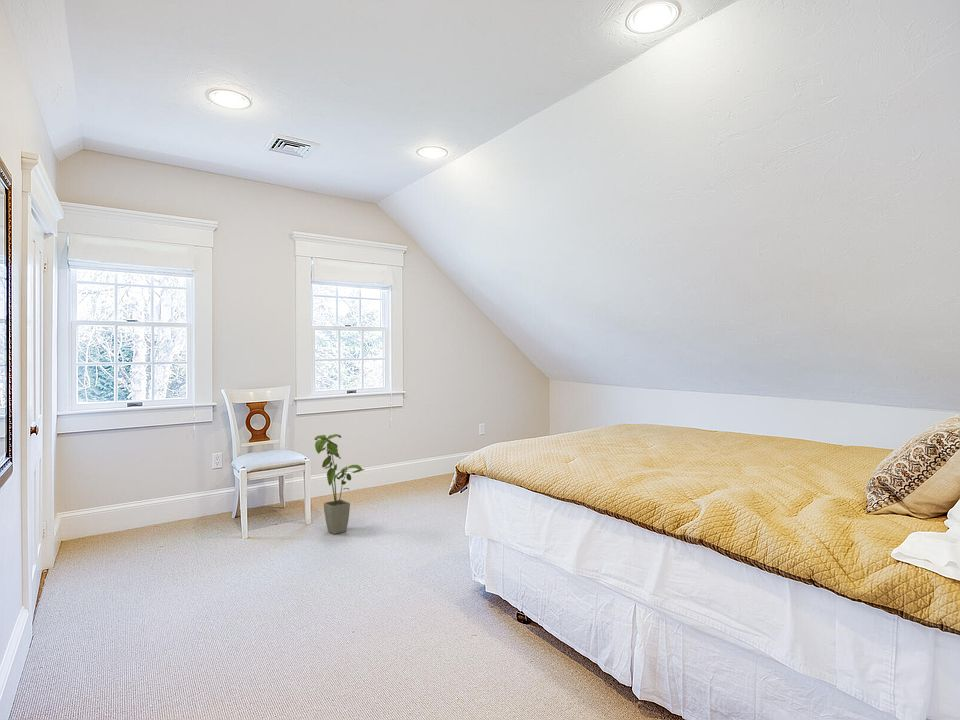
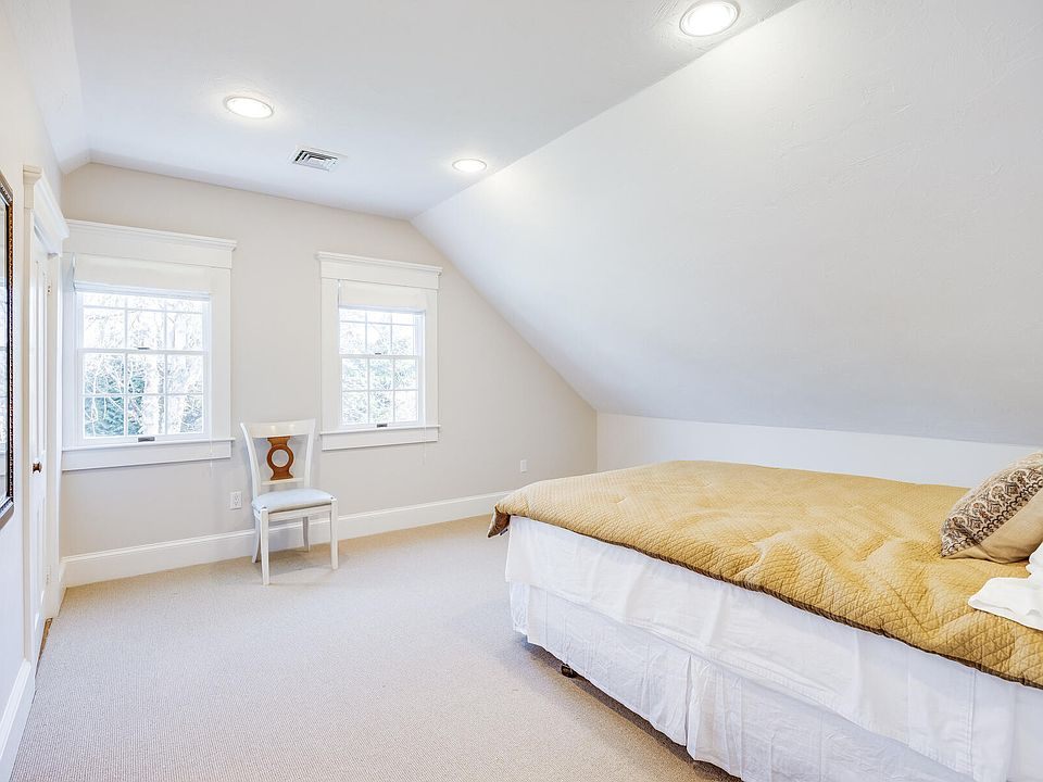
- house plant [313,433,366,535]
